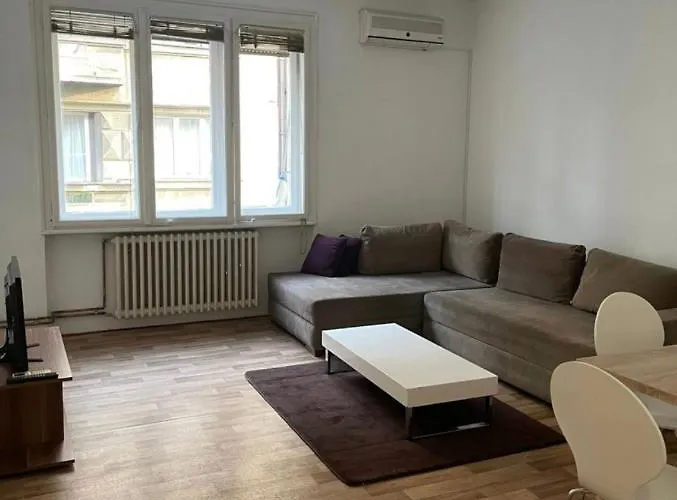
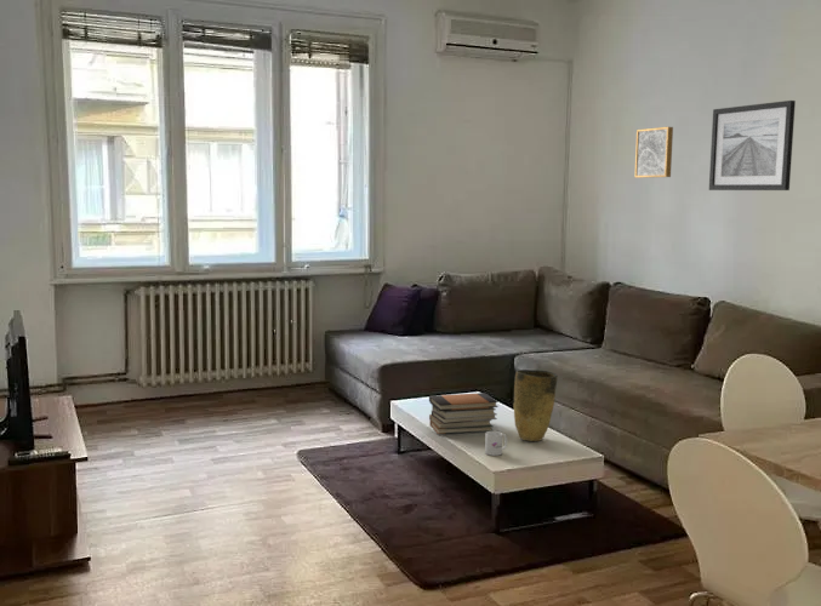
+ vase [512,368,559,442]
+ wall art [708,99,797,191]
+ mug [484,430,508,457]
+ wall art [633,126,674,179]
+ book stack [428,391,500,435]
